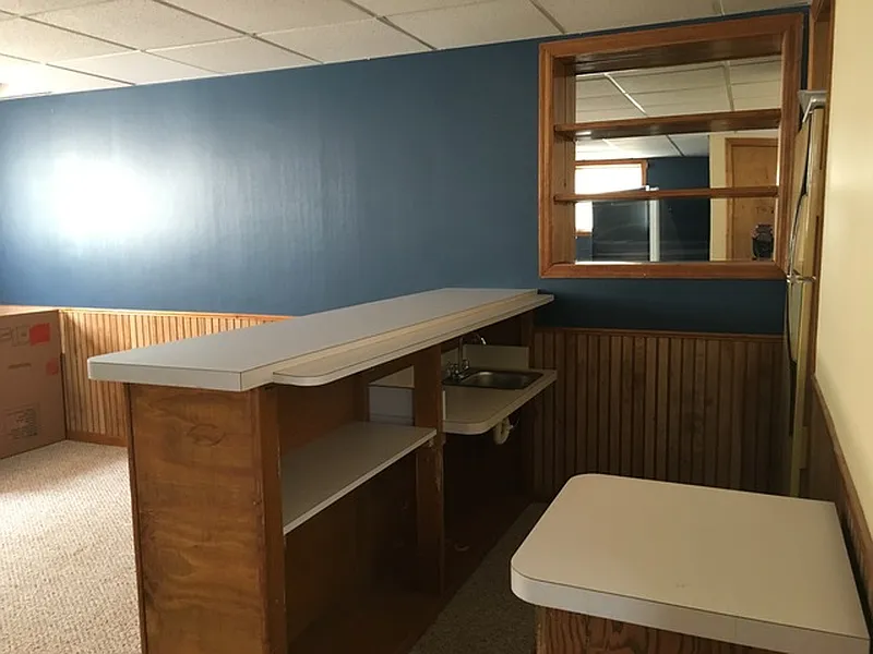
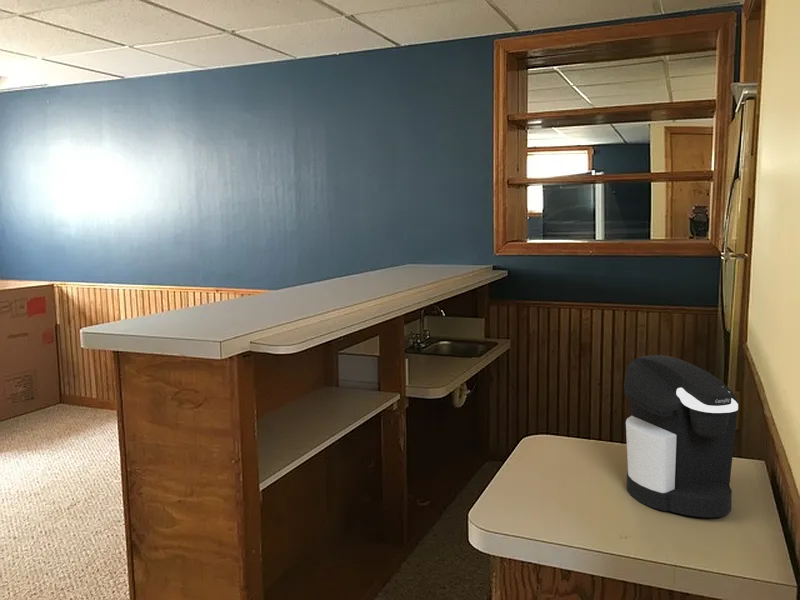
+ coffee maker [623,354,739,519]
